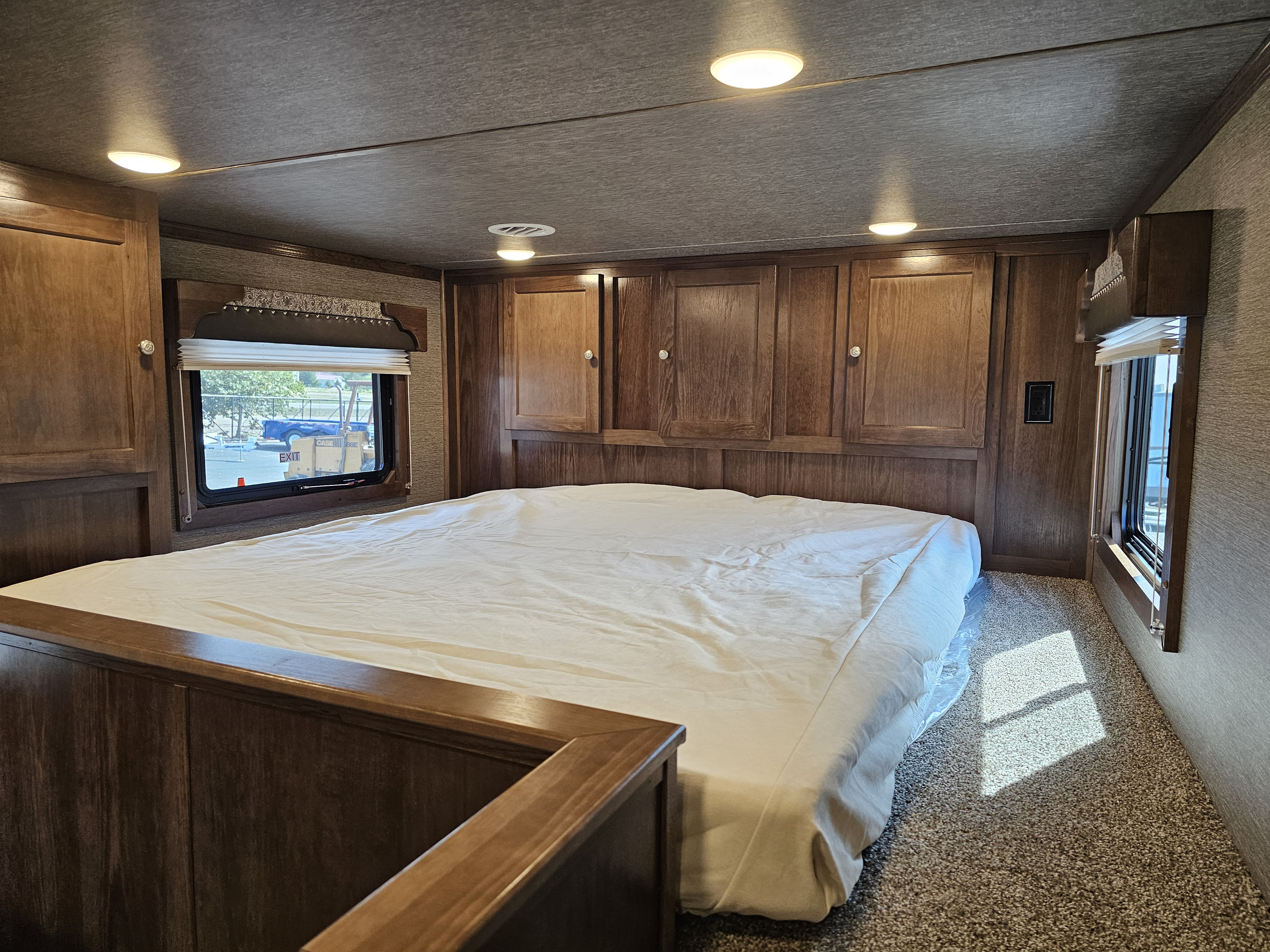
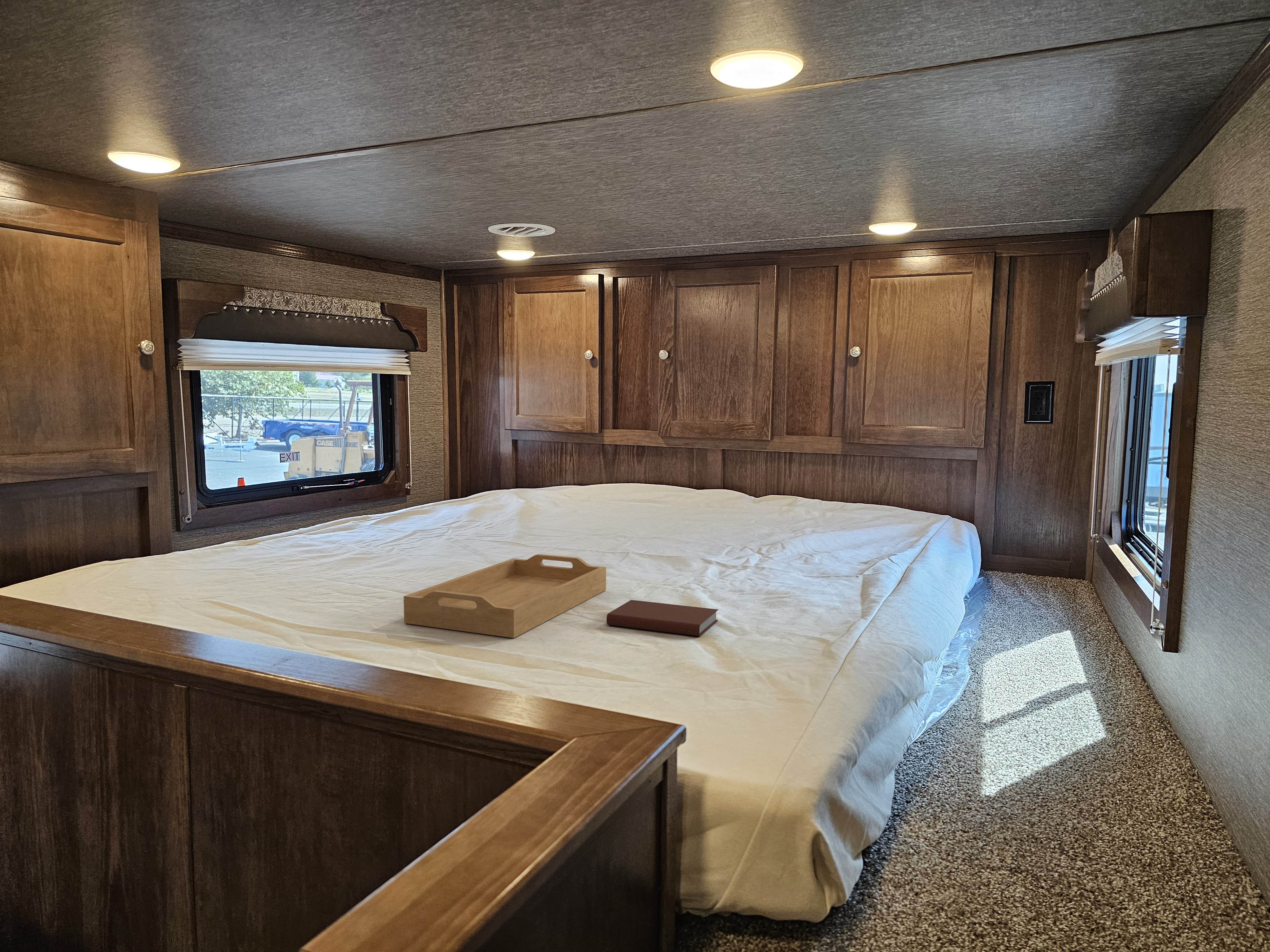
+ book [606,599,719,637]
+ serving tray [403,554,606,638]
